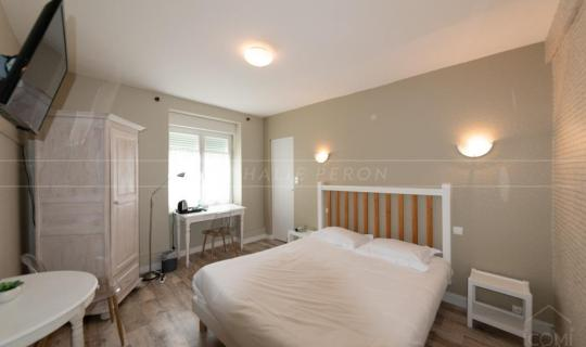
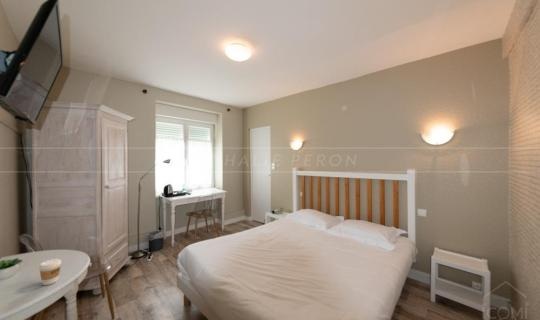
+ coffee cup [38,258,62,286]
